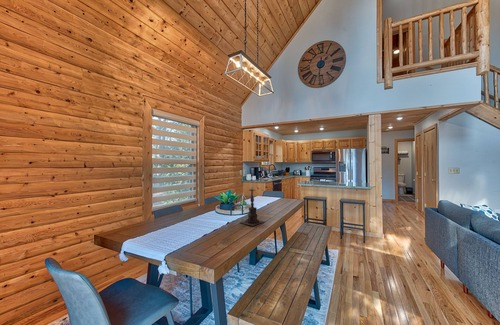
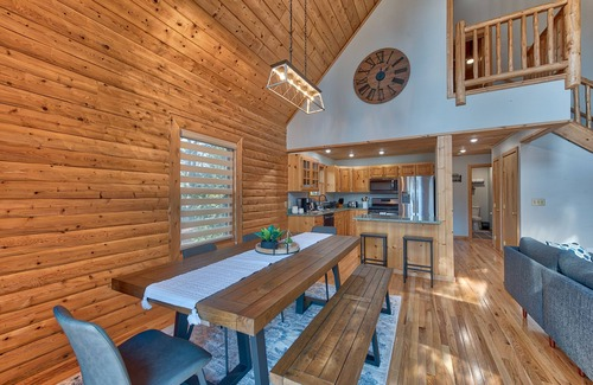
- candle holder [239,188,266,227]
